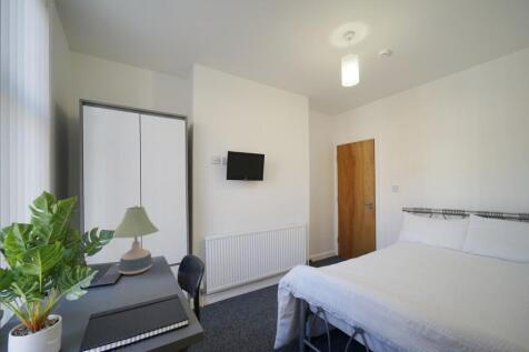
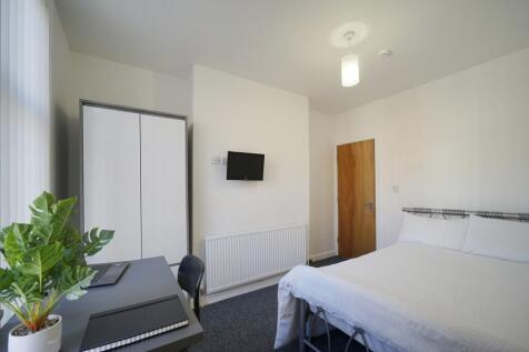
- desk lamp [112,204,160,275]
